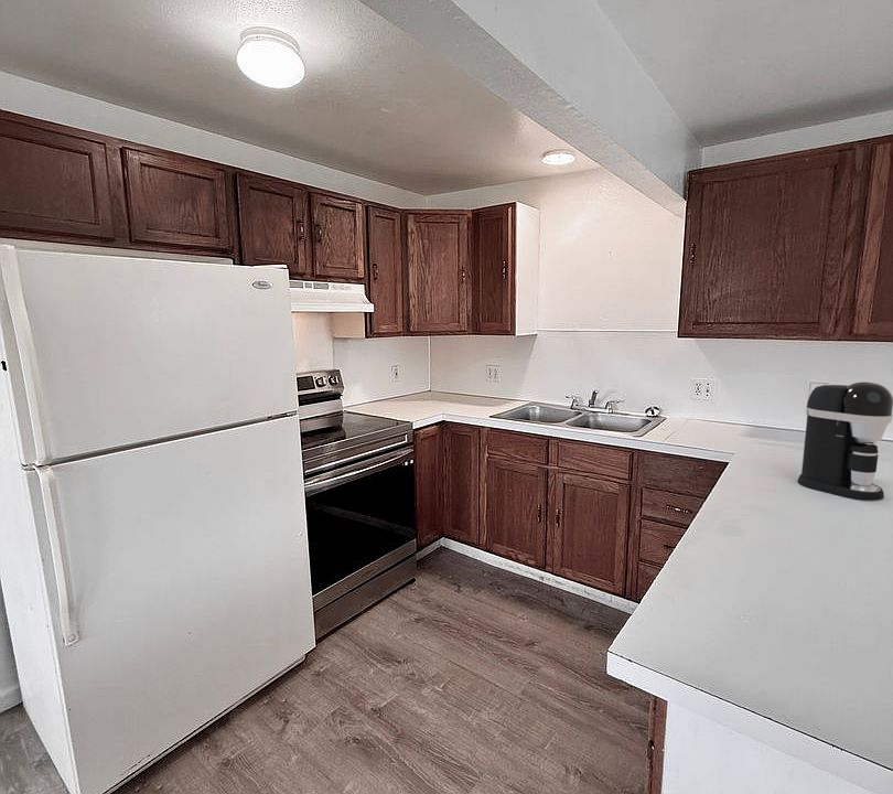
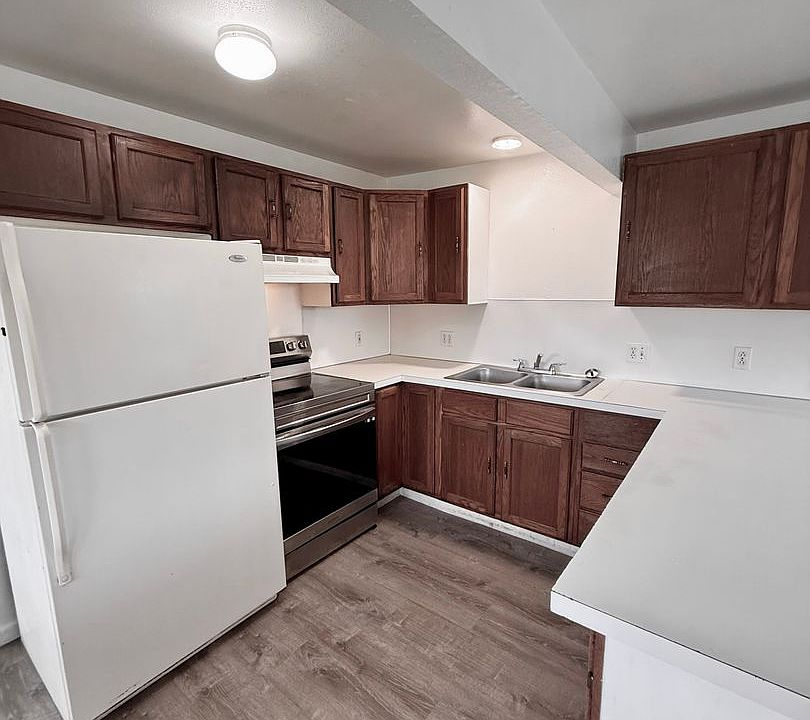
- coffee maker [796,382,893,502]
